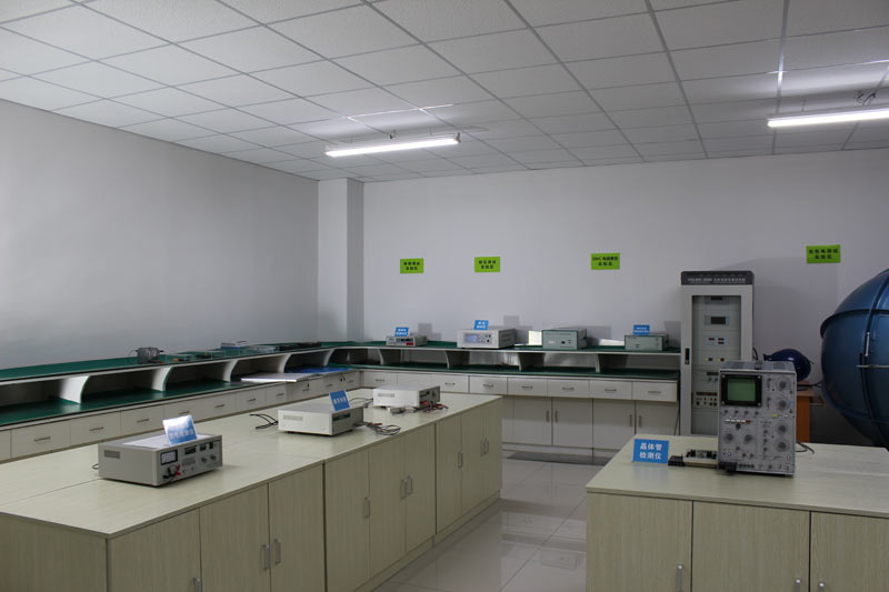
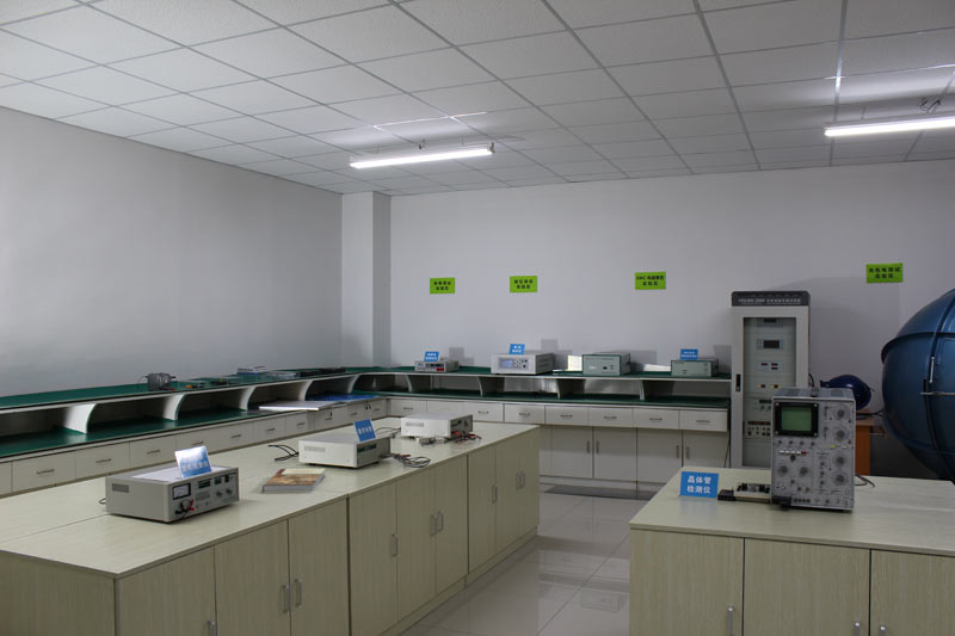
+ book [261,468,326,493]
